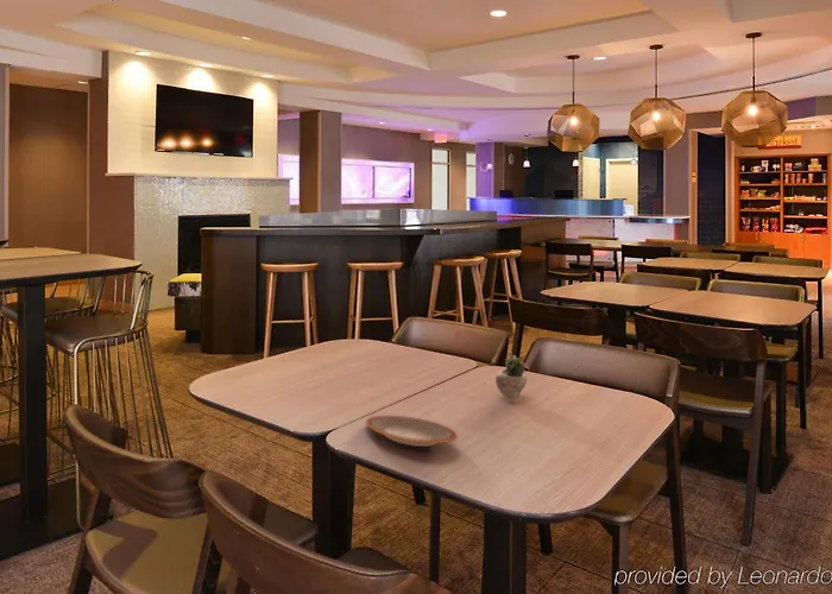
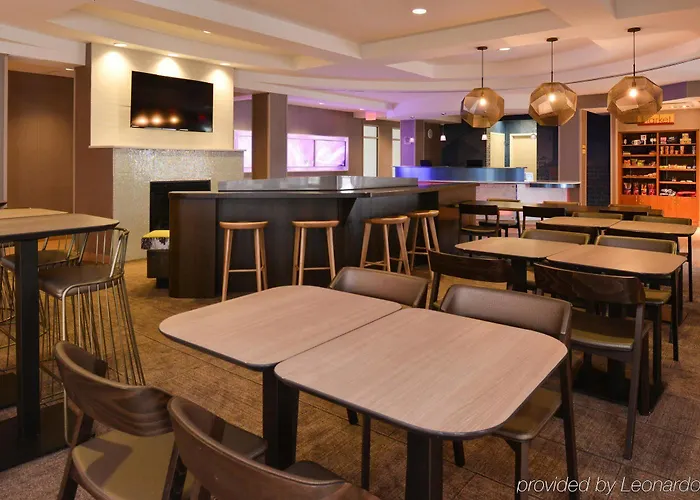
- succulent plant [494,346,559,399]
- plate [365,415,459,448]
